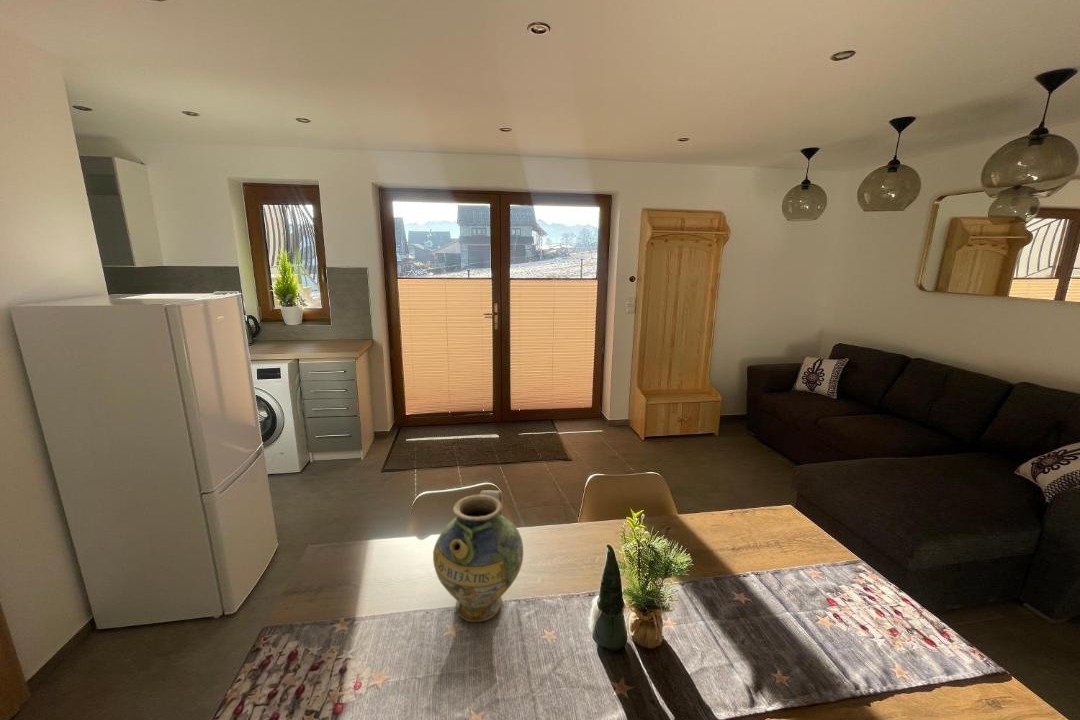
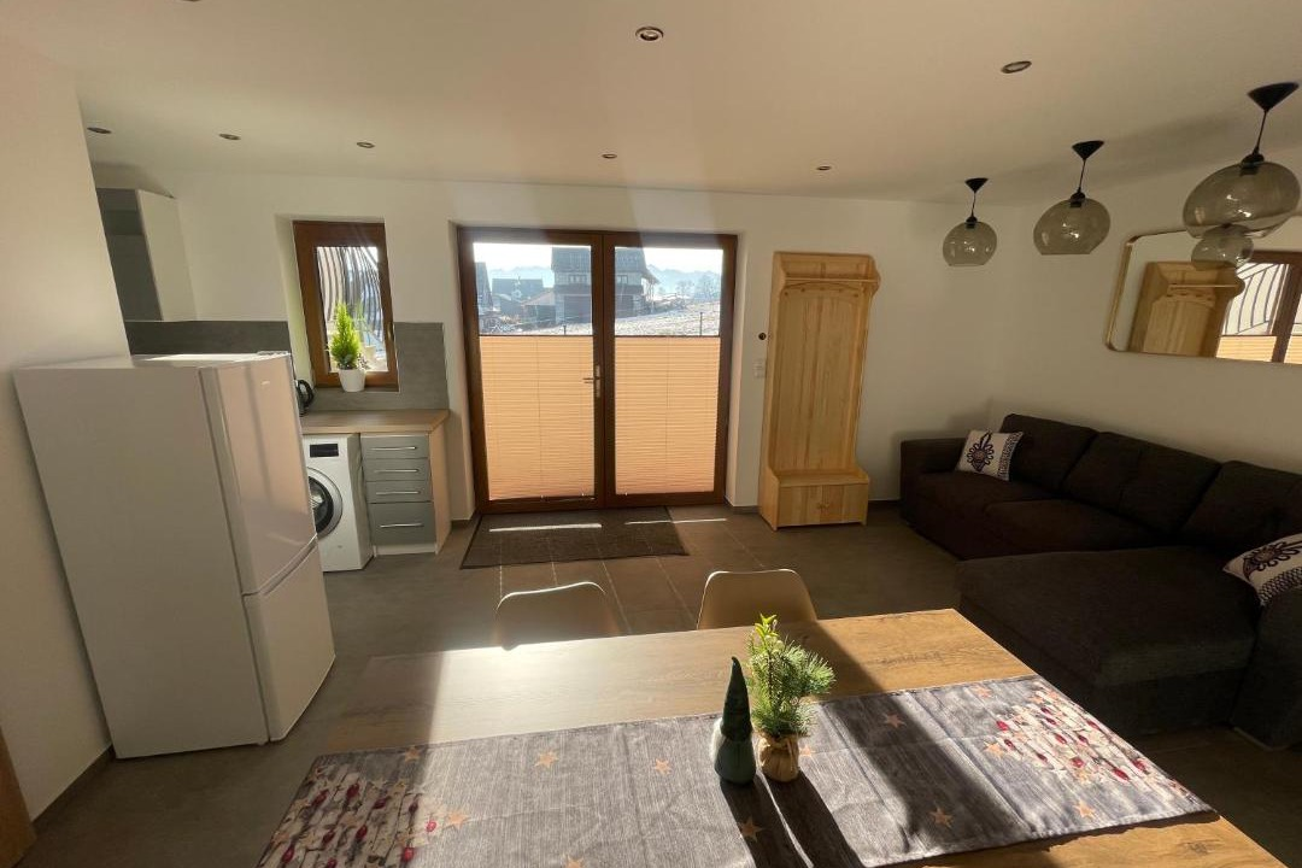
- ceramic jug [432,490,524,623]
